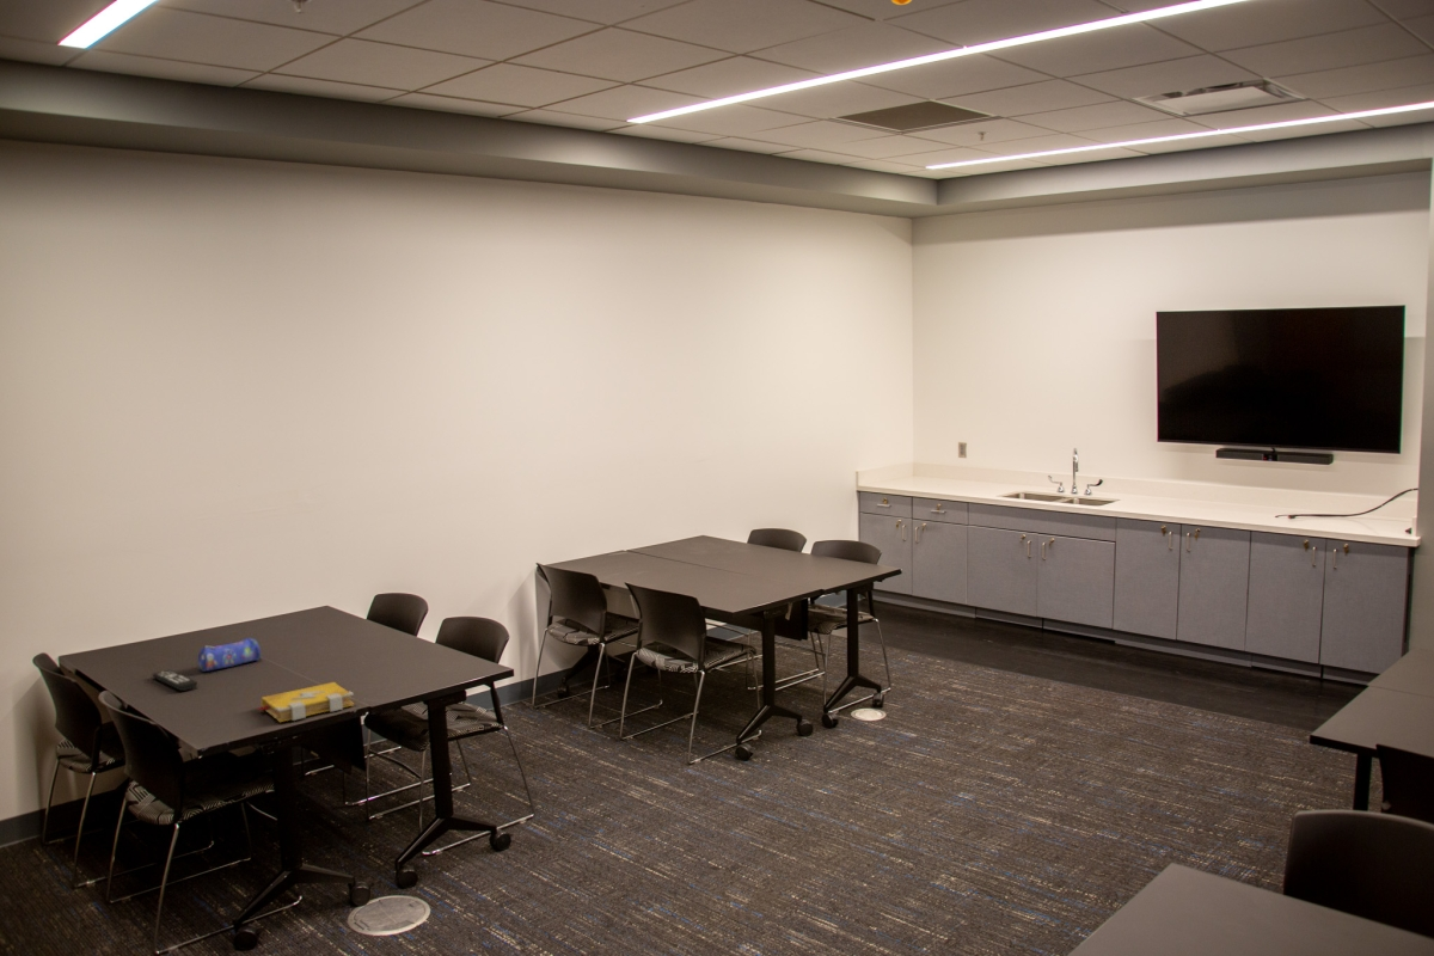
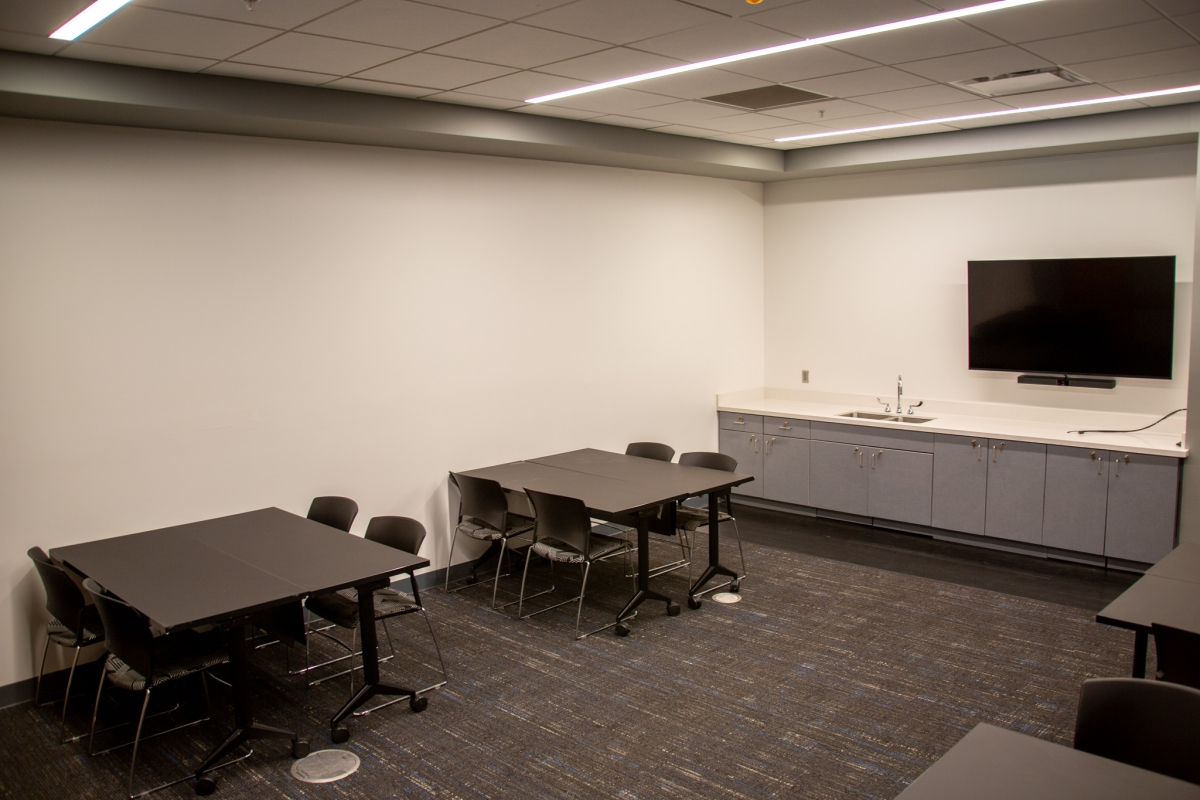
- pencil case [197,637,262,673]
- spell book [256,681,355,723]
- remote control [152,669,198,692]
